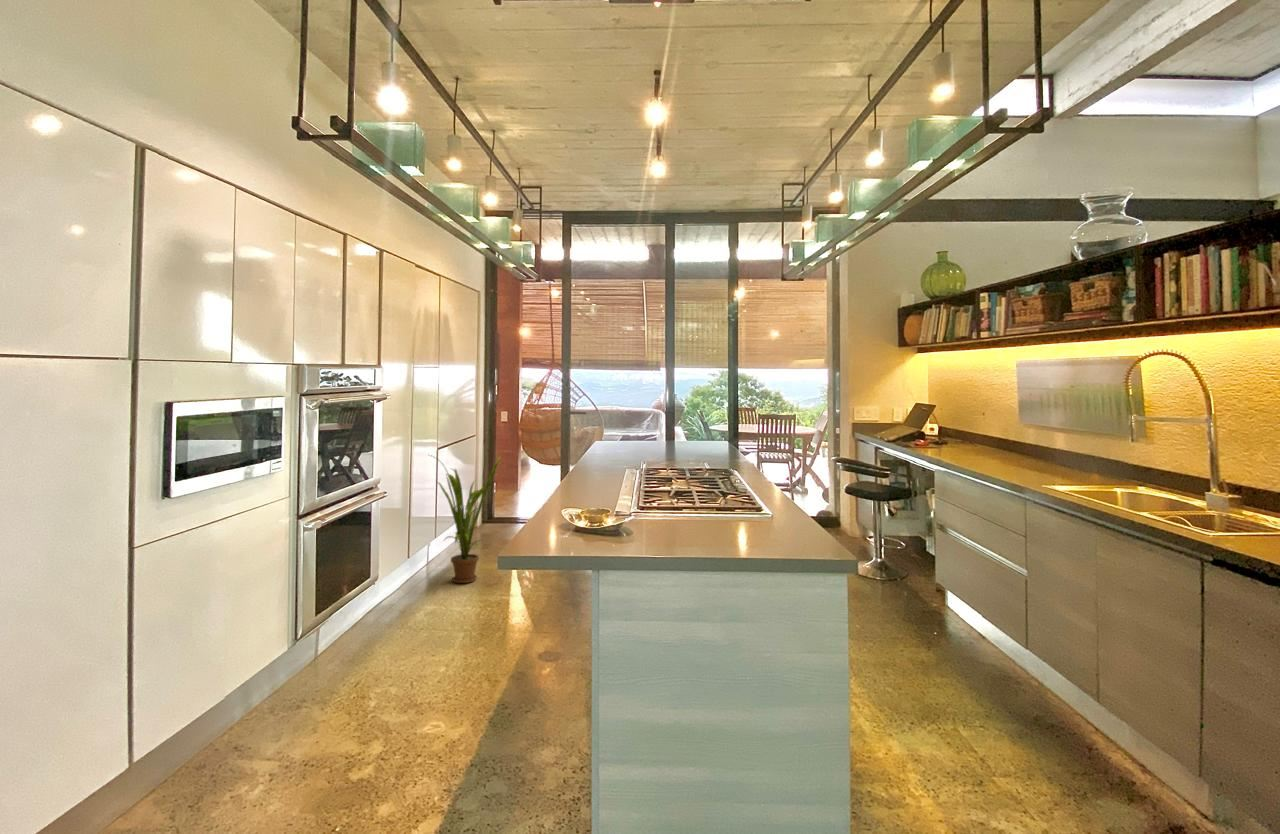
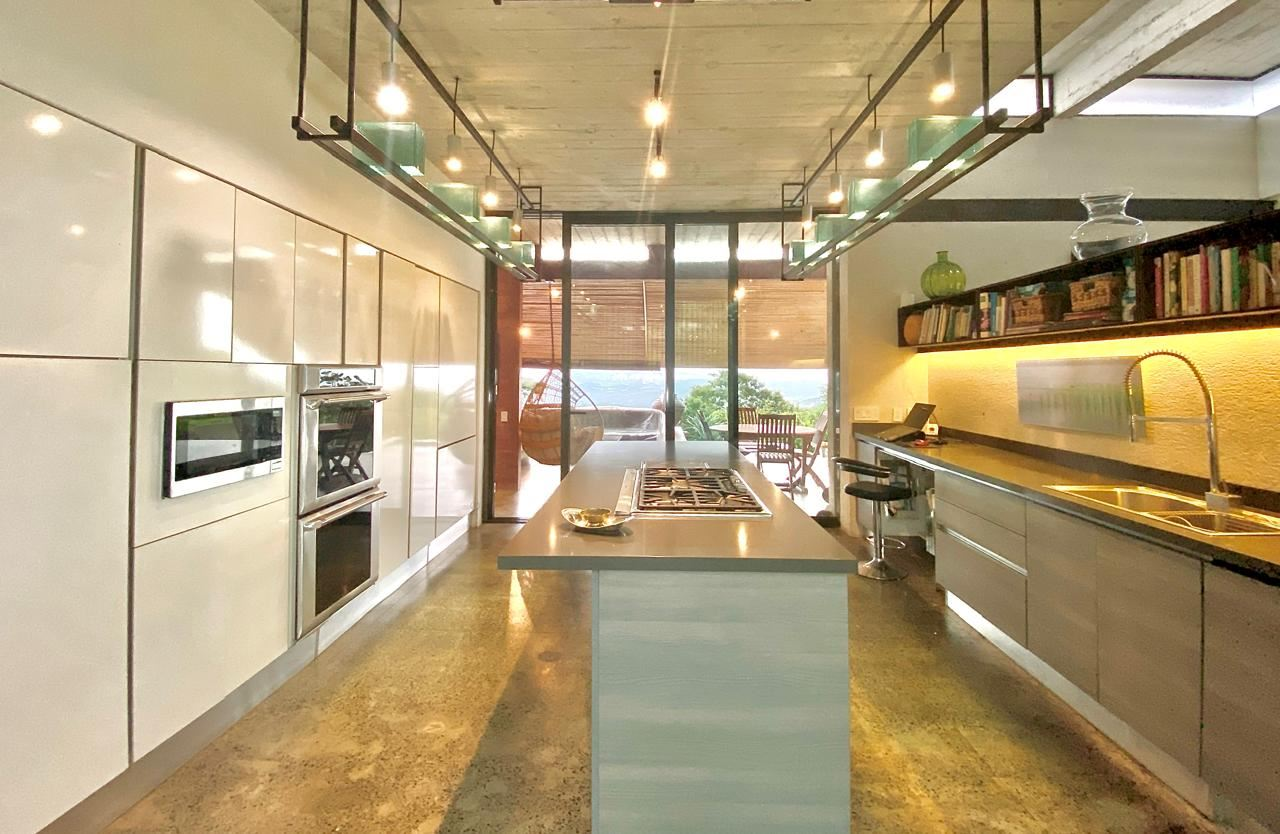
- house plant [428,454,503,584]
